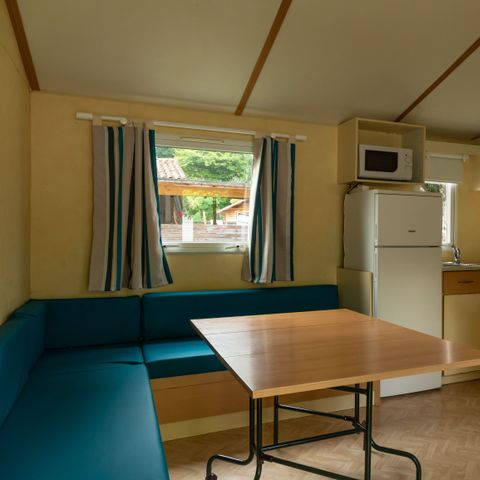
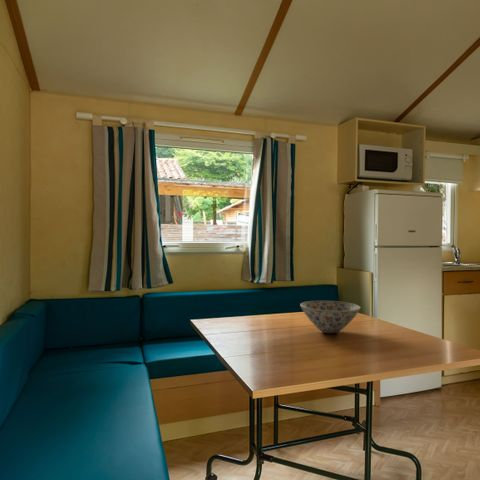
+ bowl [299,300,361,334]
